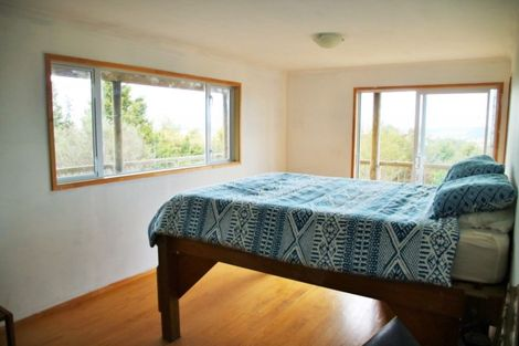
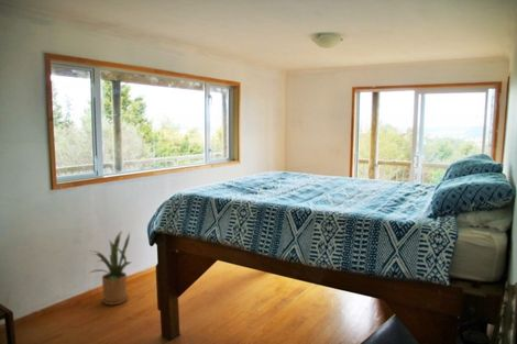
+ house plant [89,230,132,306]
